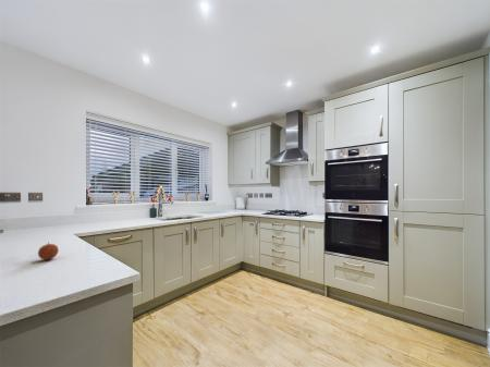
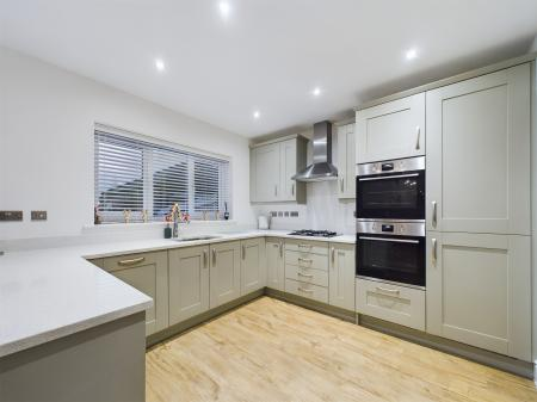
- fruit [37,241,60,261]
